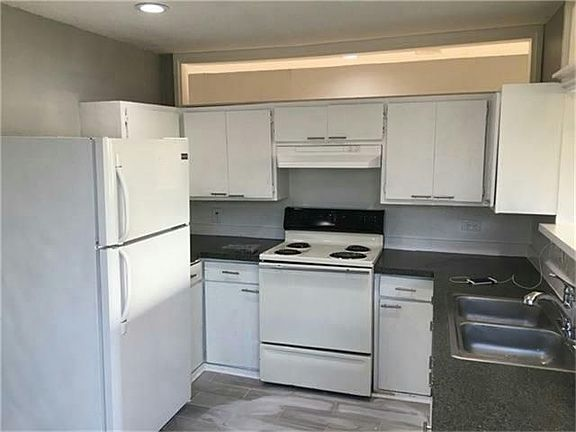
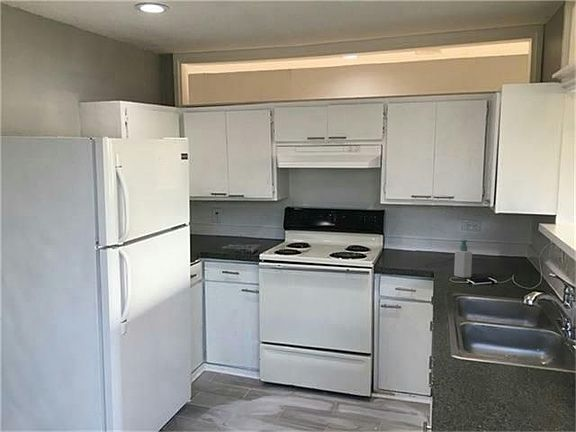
+ soap bottle [453,238,473,279]
